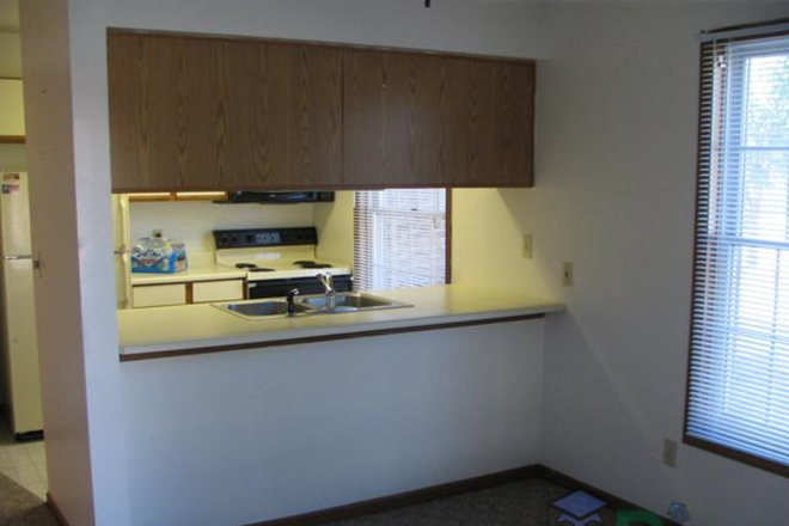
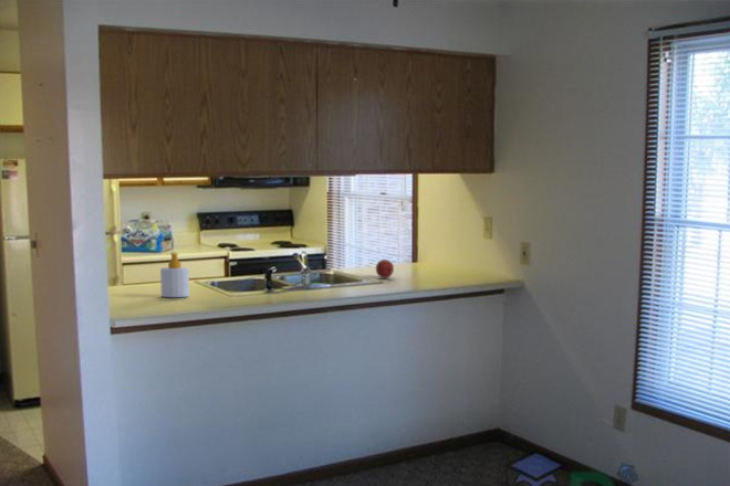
+ soap bottle [159,252,190,298]
+ fruit [375,258,395,279]
